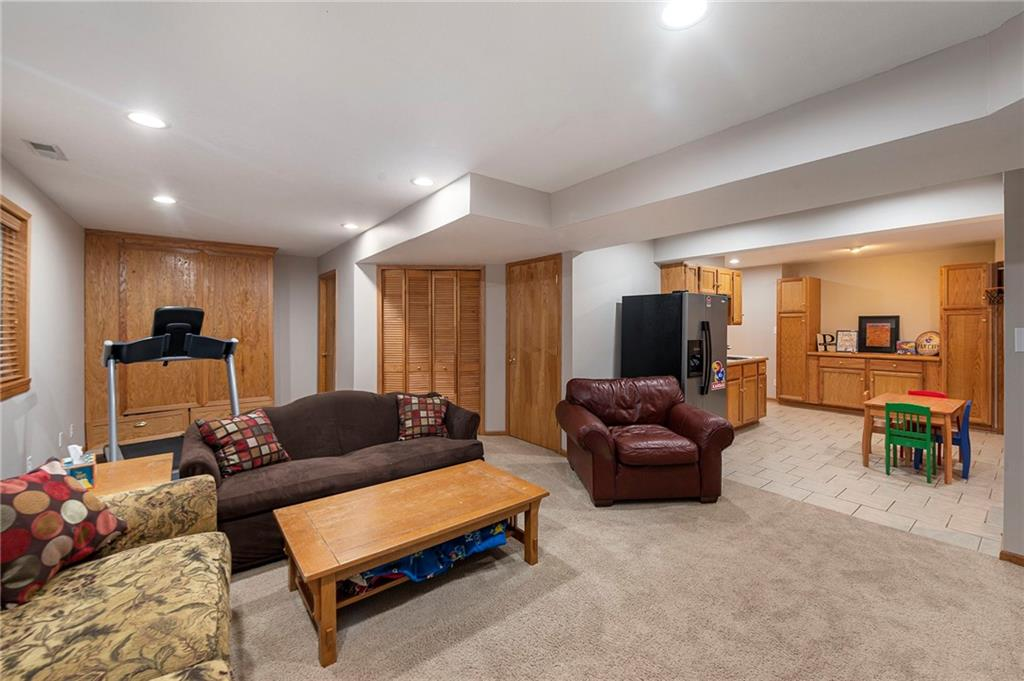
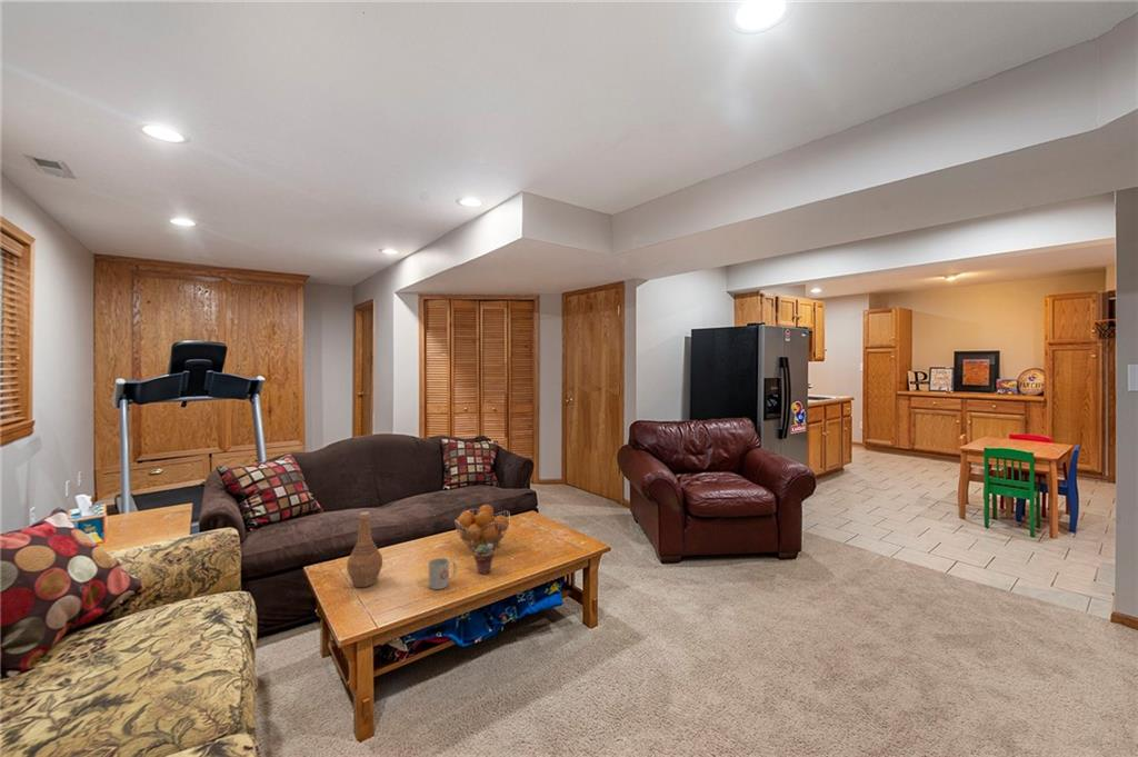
+ mug [428,557,457,590]
+ vase [346,510,383,588]
+ fruit basket [453,504,511,552]
+ potted succulent [472,545,496,575]
